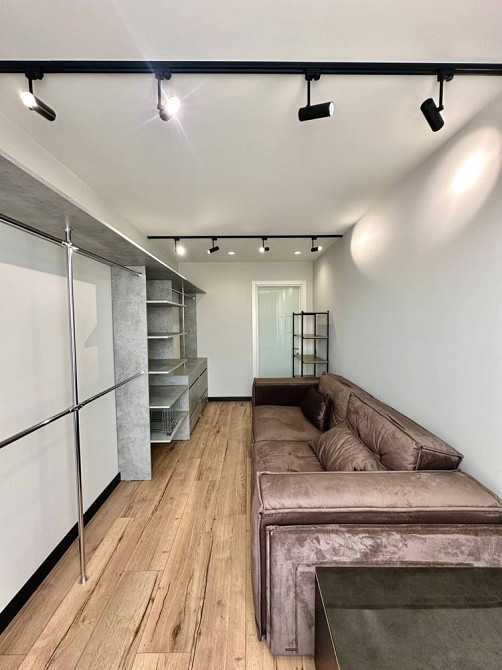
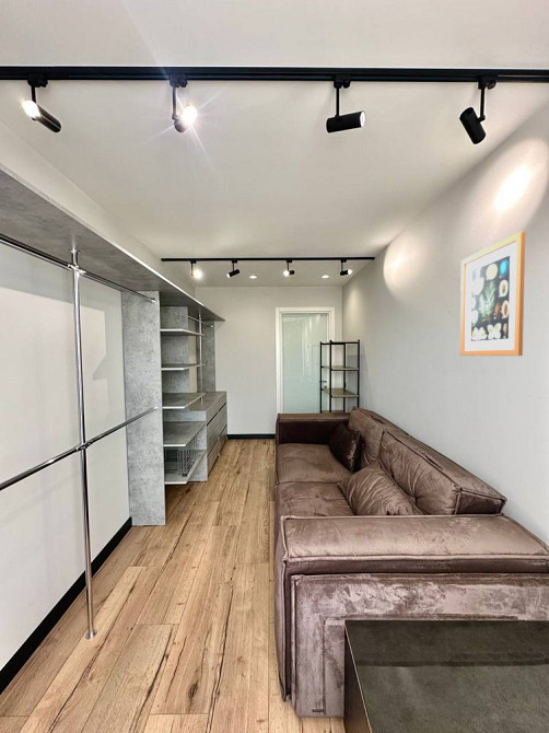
+ wall art [459,231,526,357]
